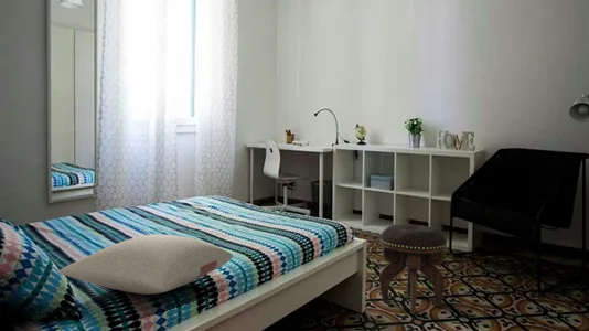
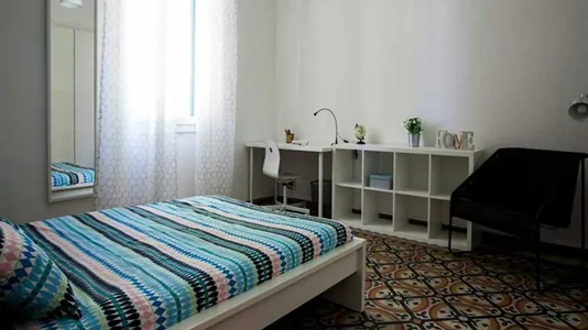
- footstool [378,223,448,316]
- pillow [57,233,234,296]
